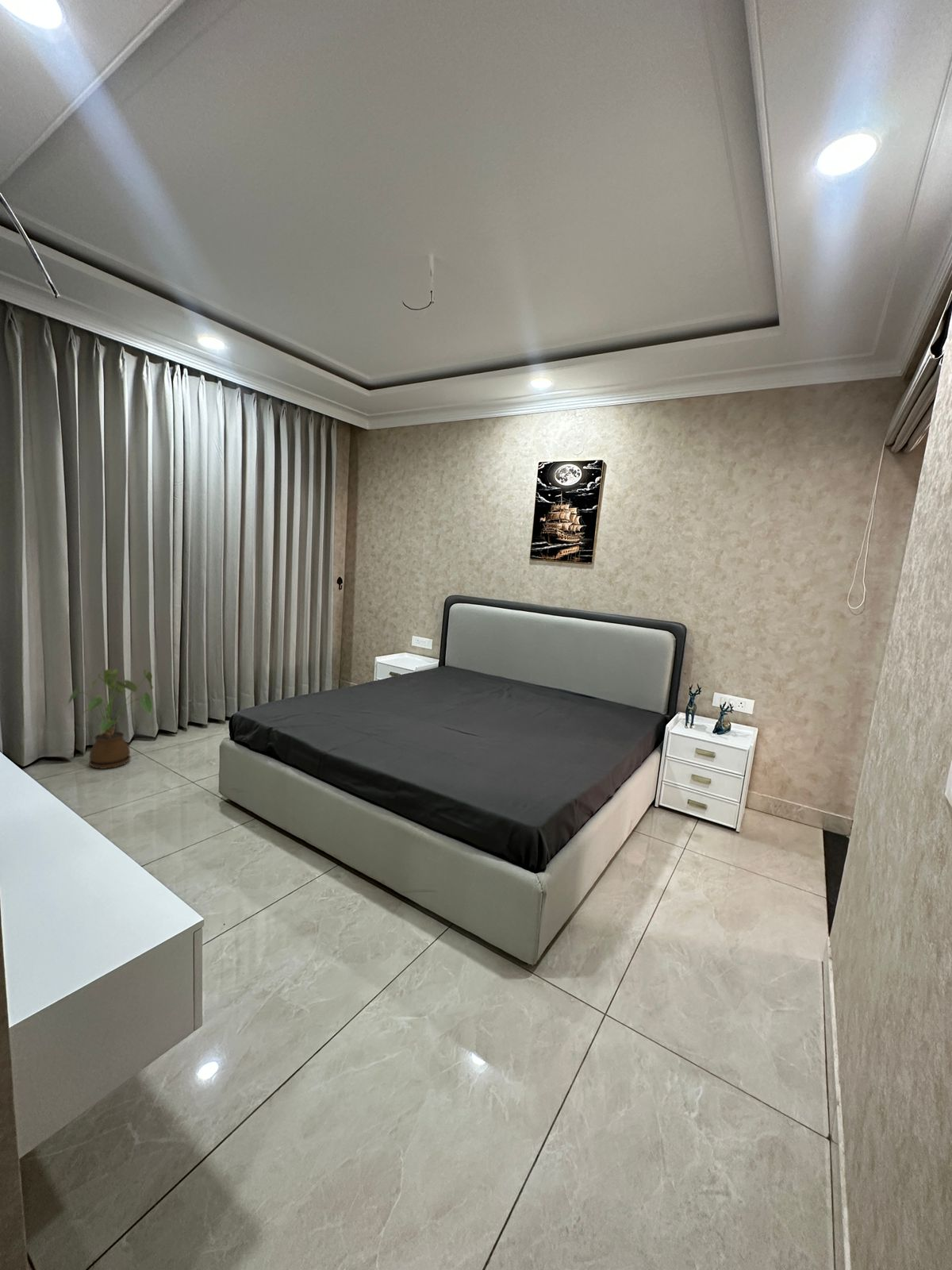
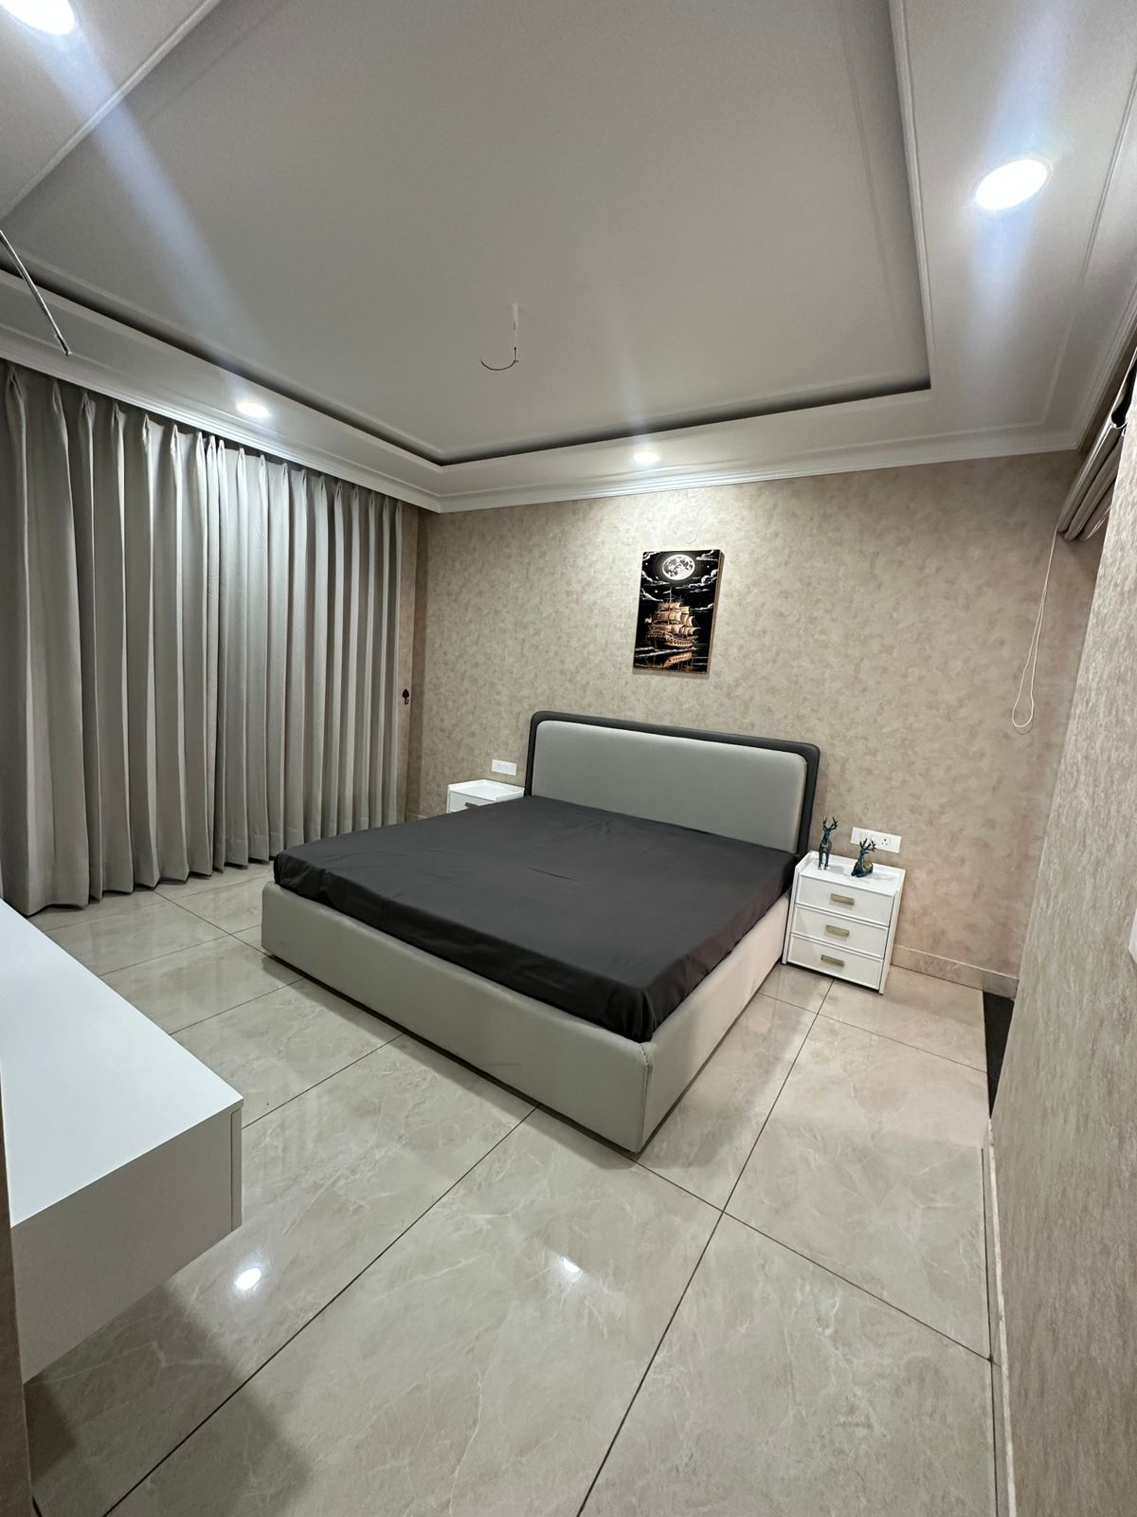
- house plant [67,668,154,770]
